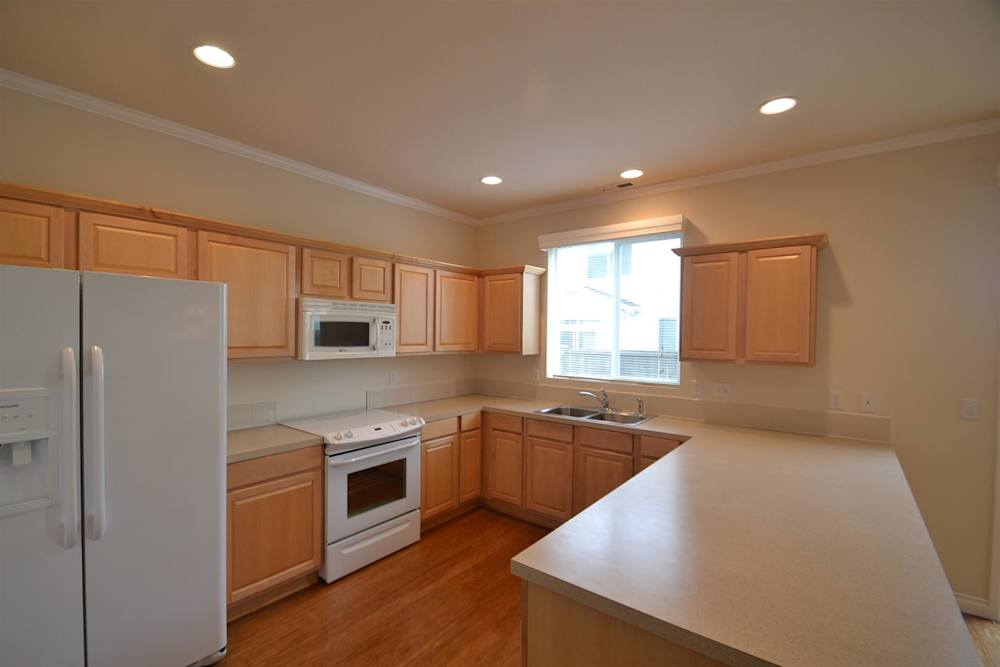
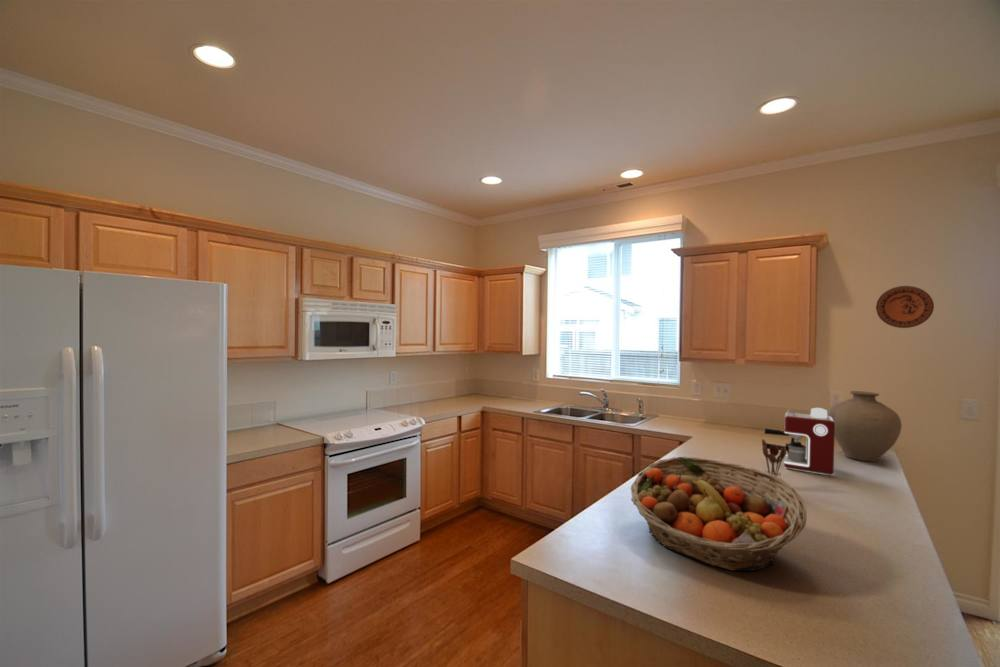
+ decorative plate [875,285,935,329]
+ vase [827,390,903,462]
+ fruit basket [630,456,808,572]
+ utensil holder [761,438,787,481]
+ coffee maker [763,407,835,476]
